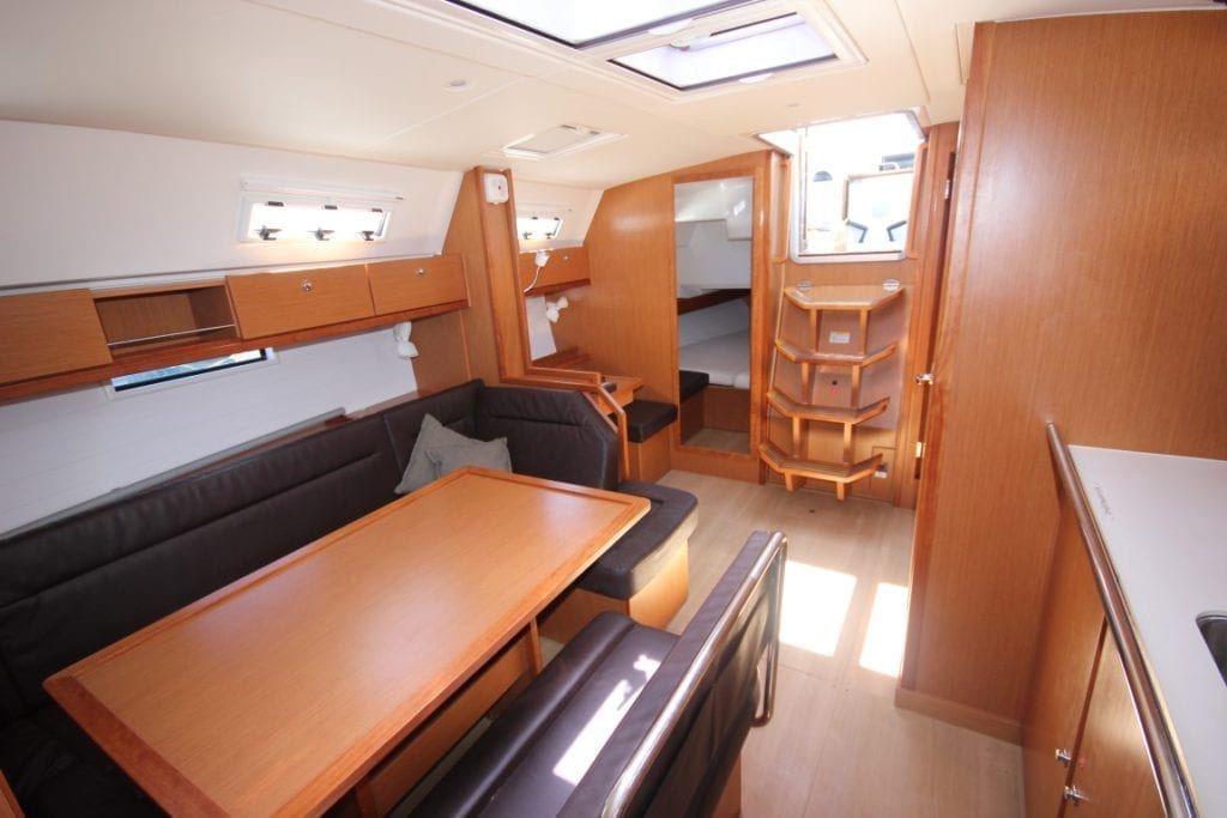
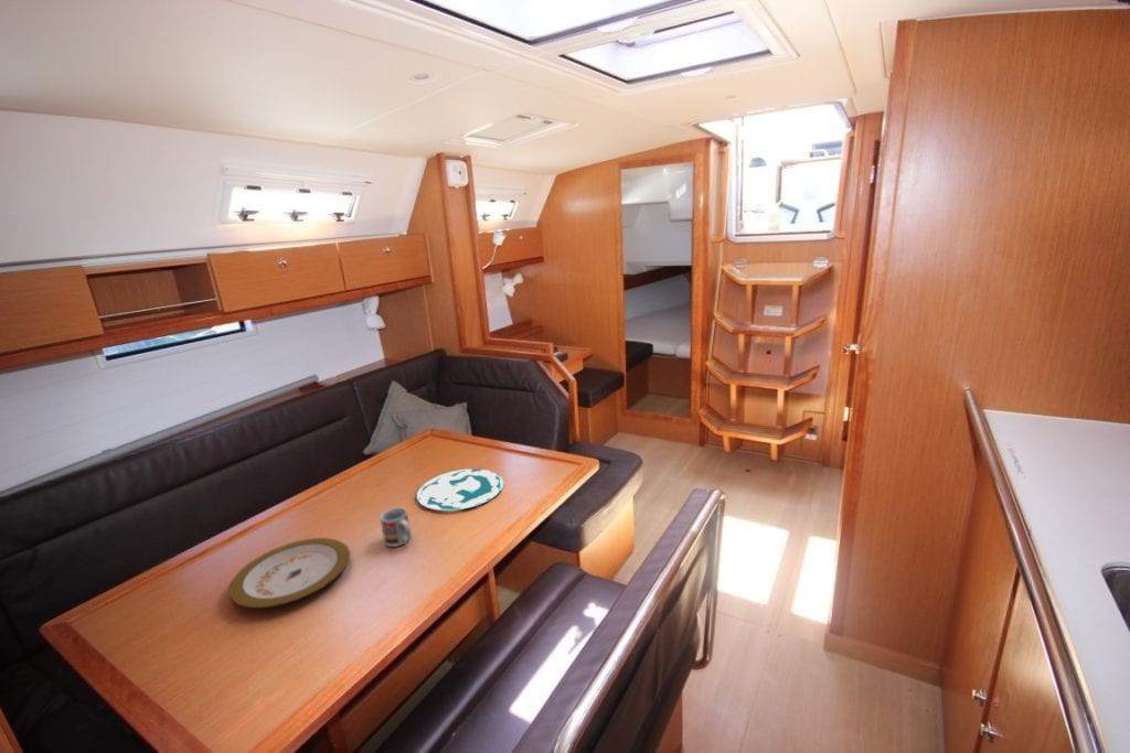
+ cup [380,506,413,548]
+ plate [415,467,504,512]
+ plate [227,537,351,610]
